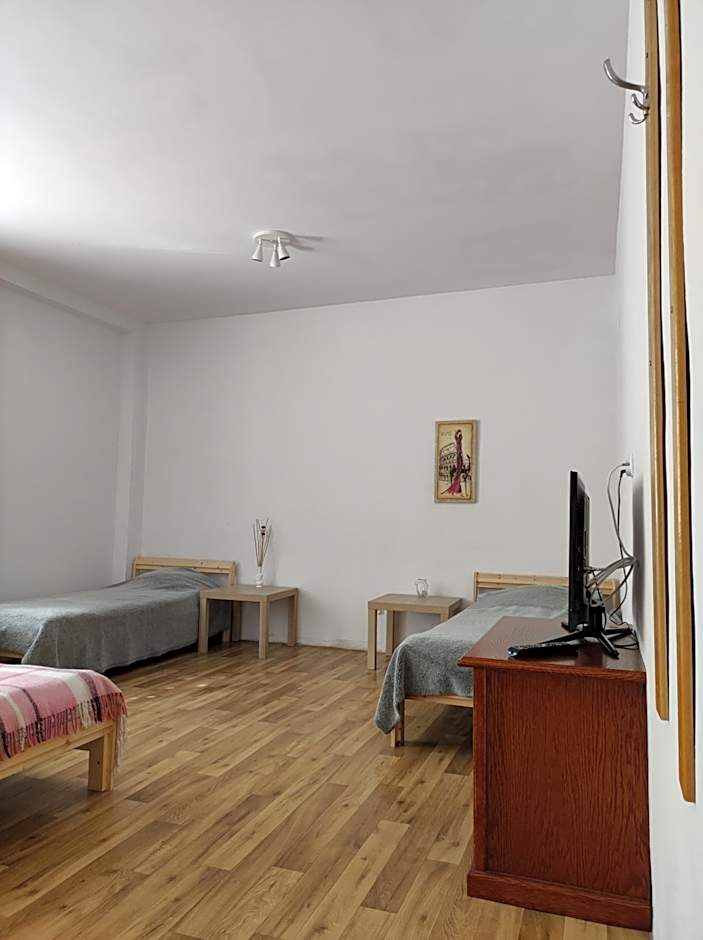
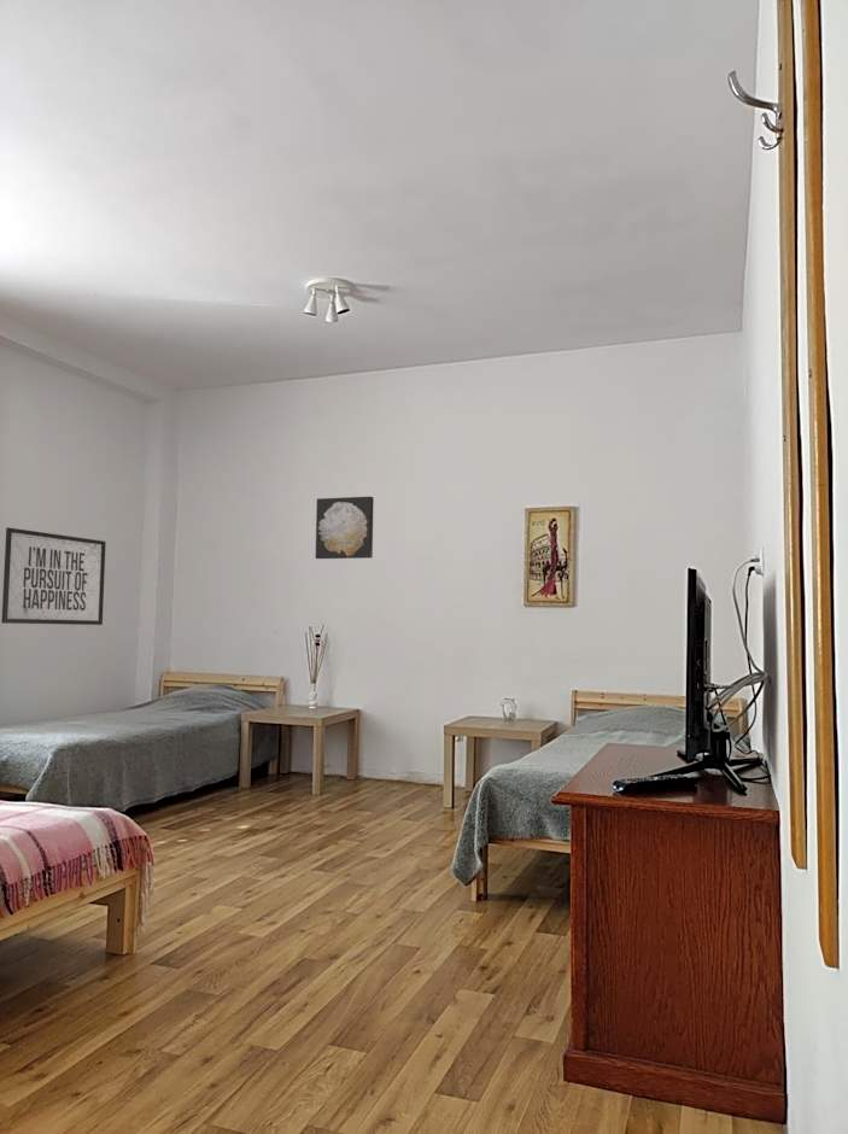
+ mirror [0,526,107,626]
+ wall art [315,496,375,560]
